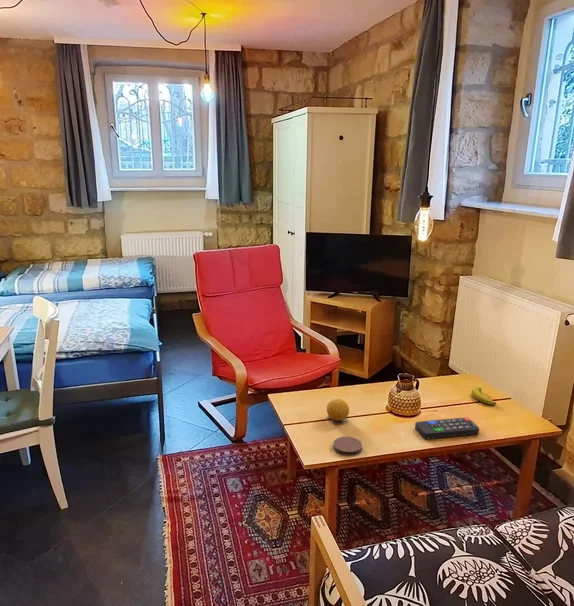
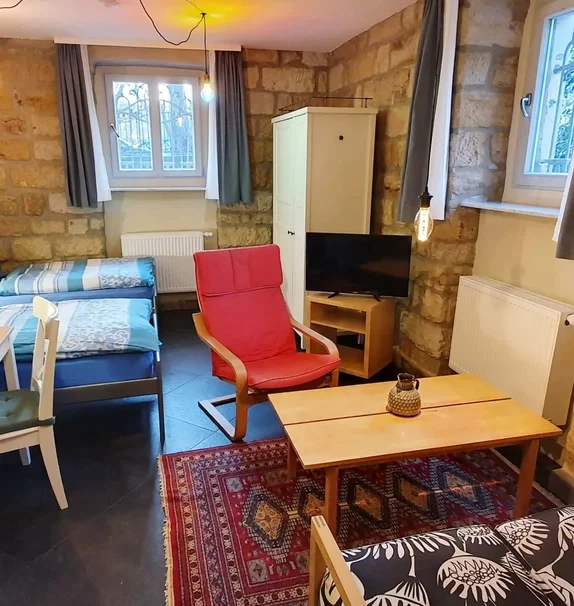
- coaster [332,436,363,456]
- remote control [414,417,480,440]
- fruit [326,398,350,422]
- banana [471,386,497,405]
